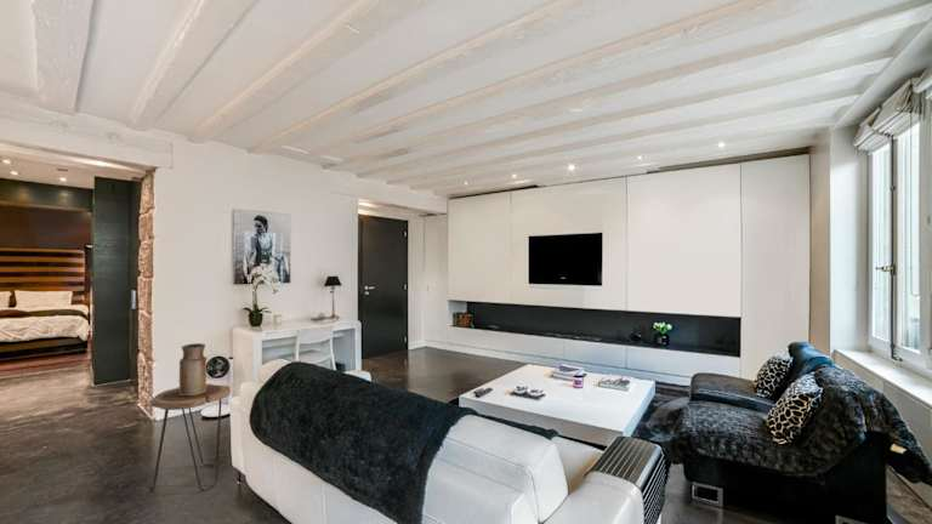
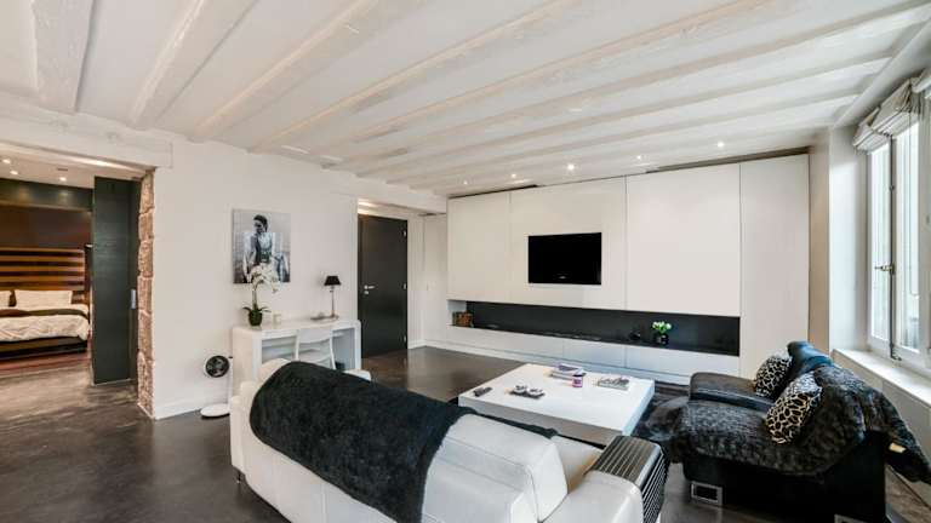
- vase [178,342,208,395]
- side table [149,383,232,492]
